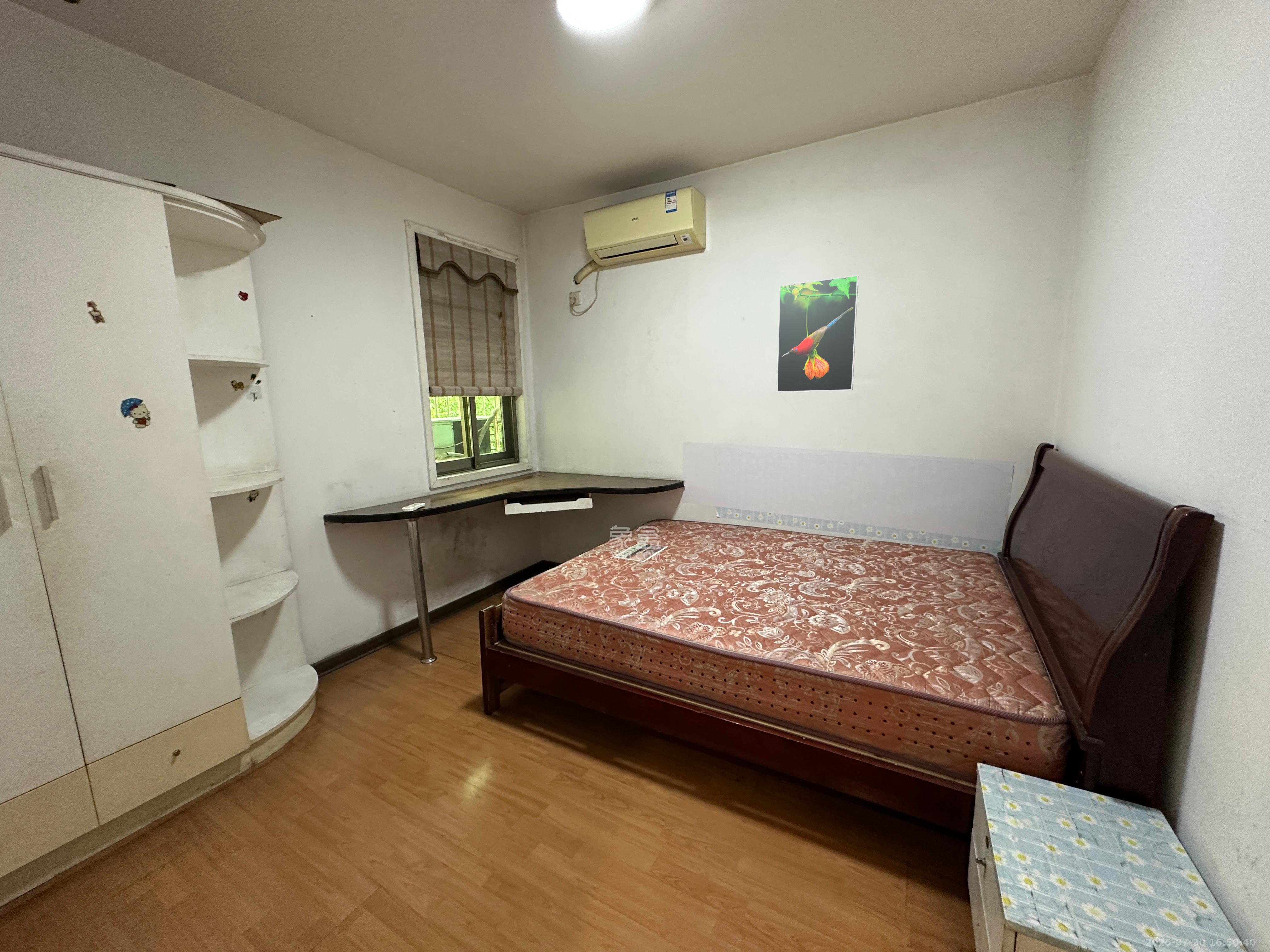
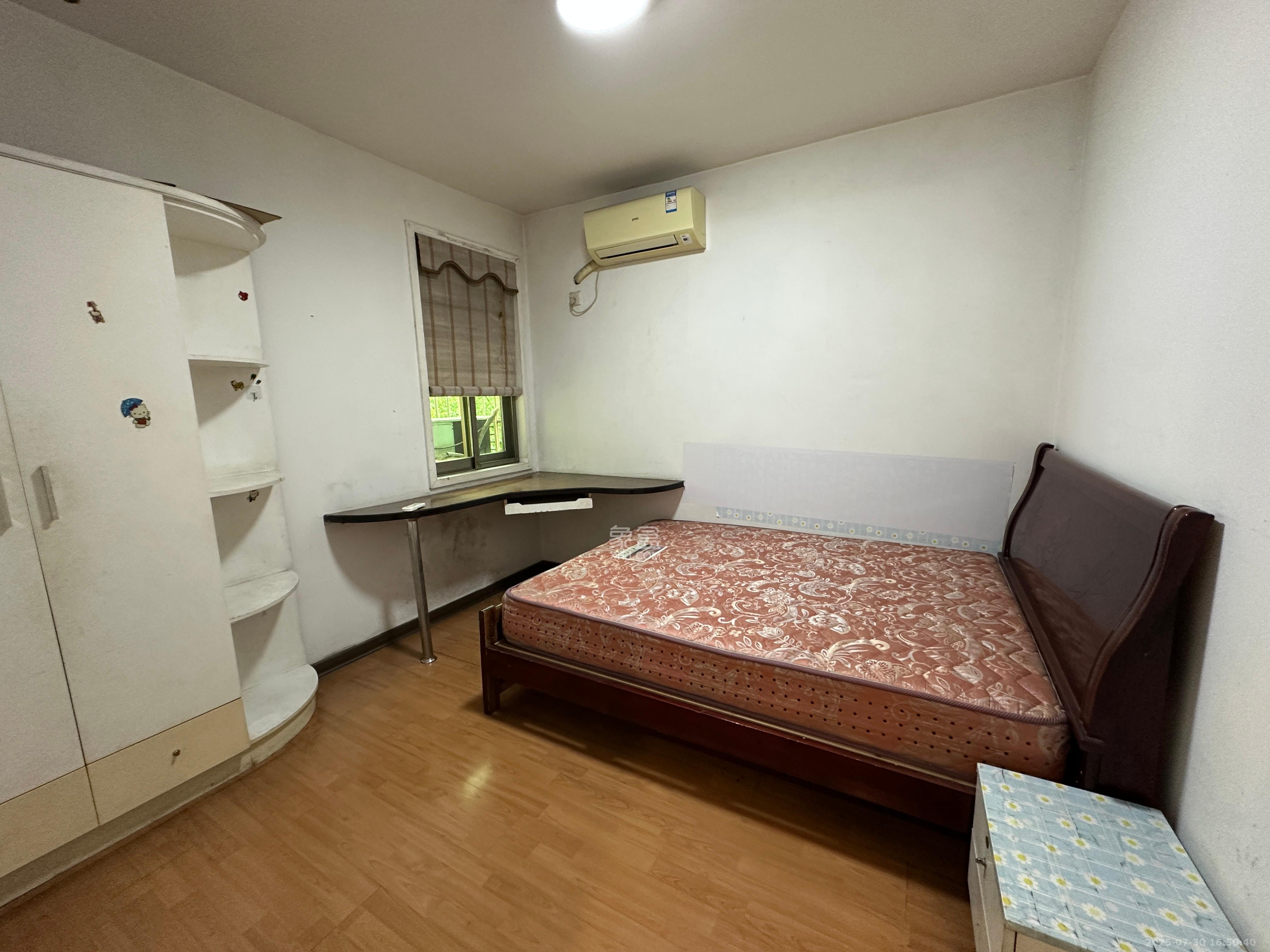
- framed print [776,275,859,393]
